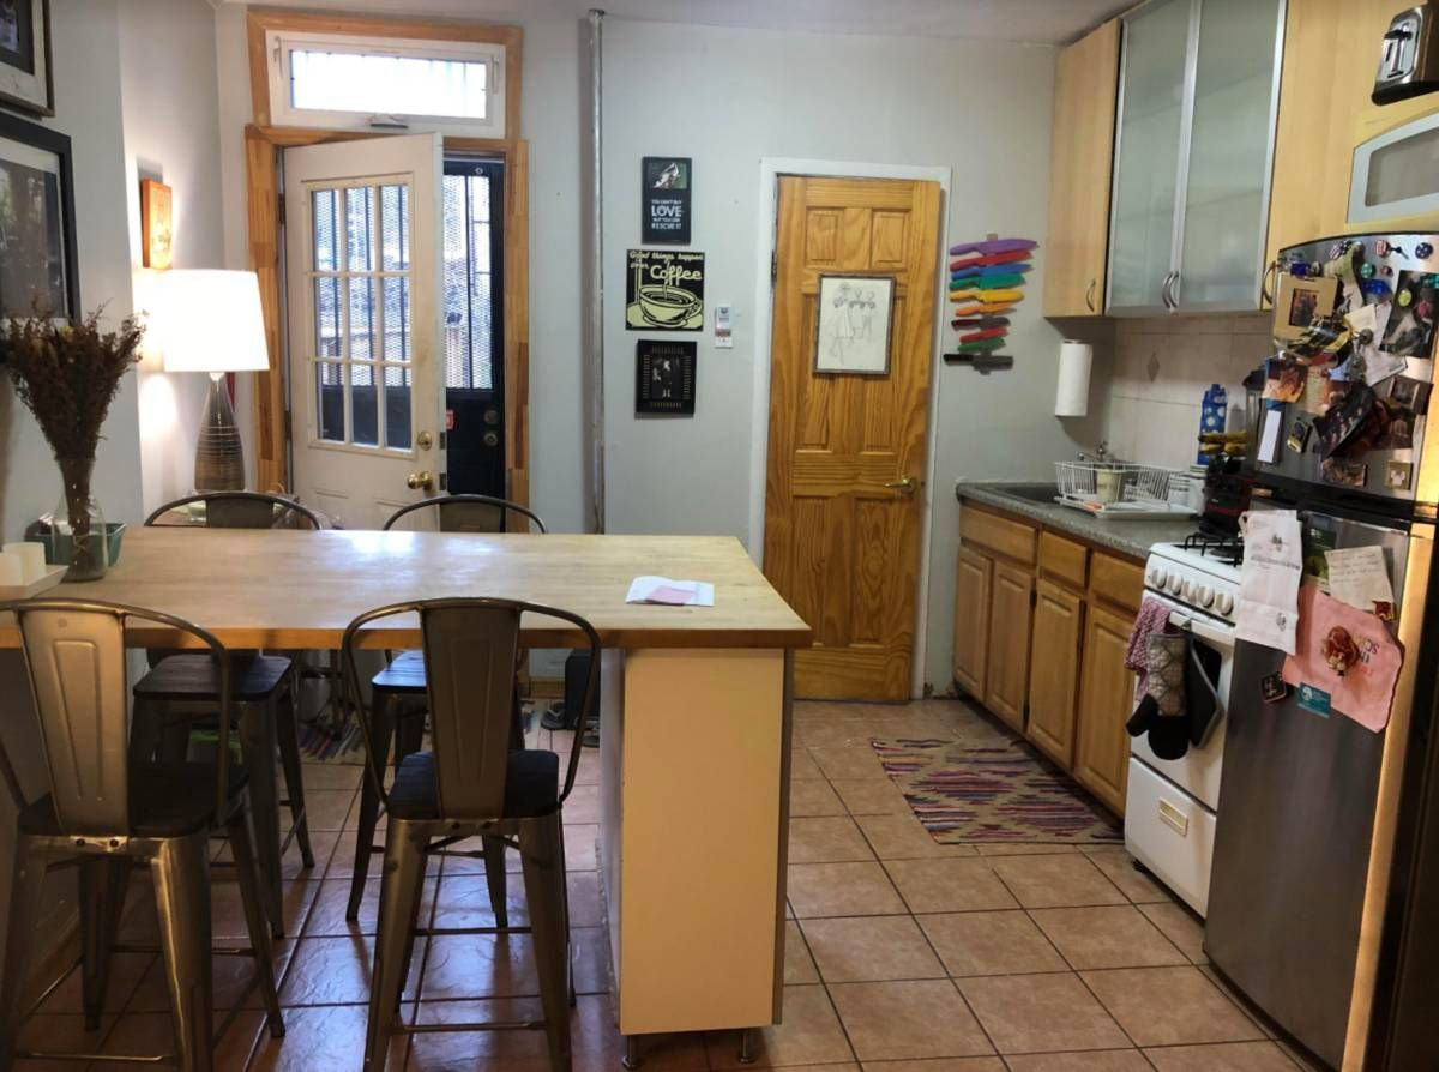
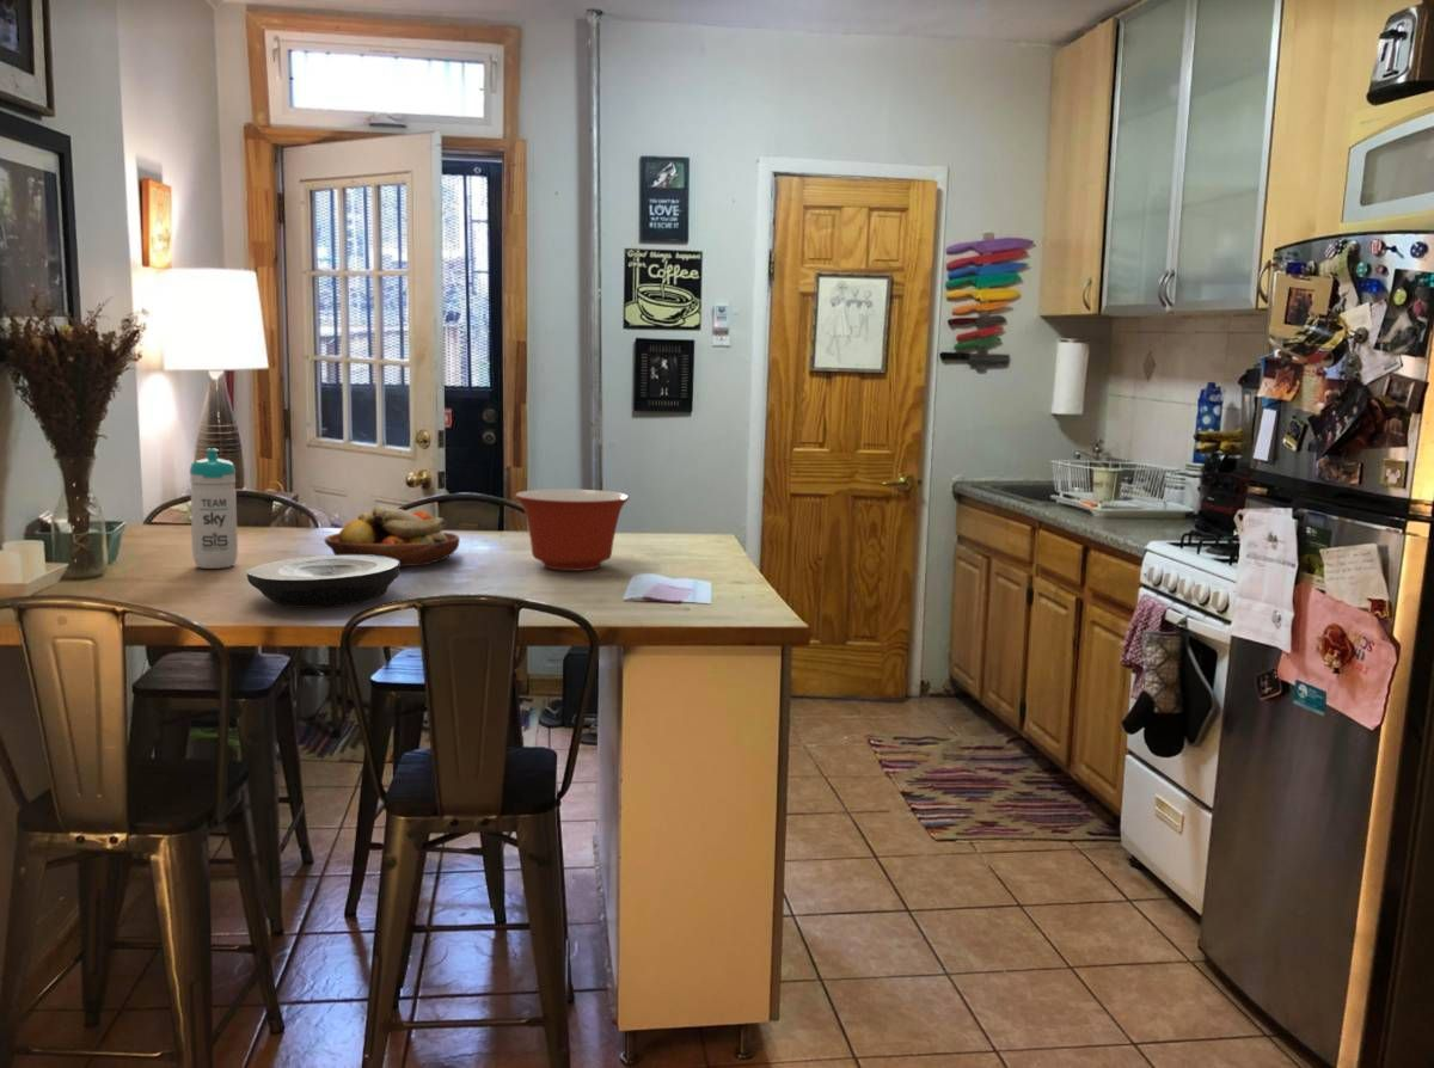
+ fruit bowl [324,505,461,567]
+ water bottle [189,448,239,570]
+ mixing bowl [514,489,631,572]
+ plate [246,554,400,608]
